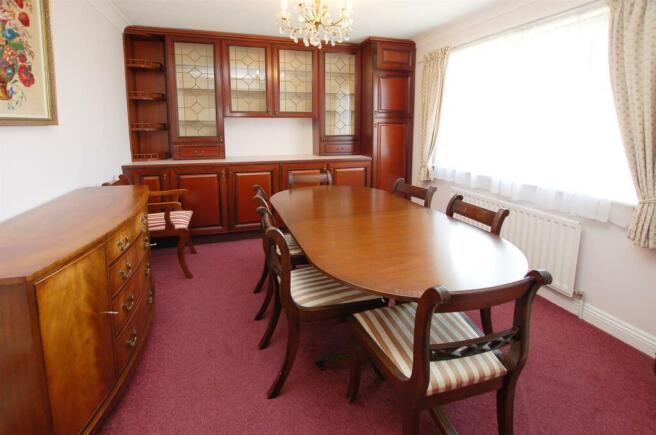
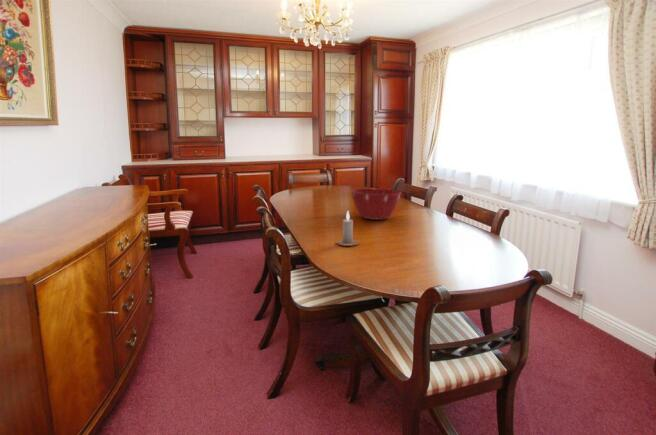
+ mixing bowl [350,188,403,221]
+ candle [335,210,360,247]
